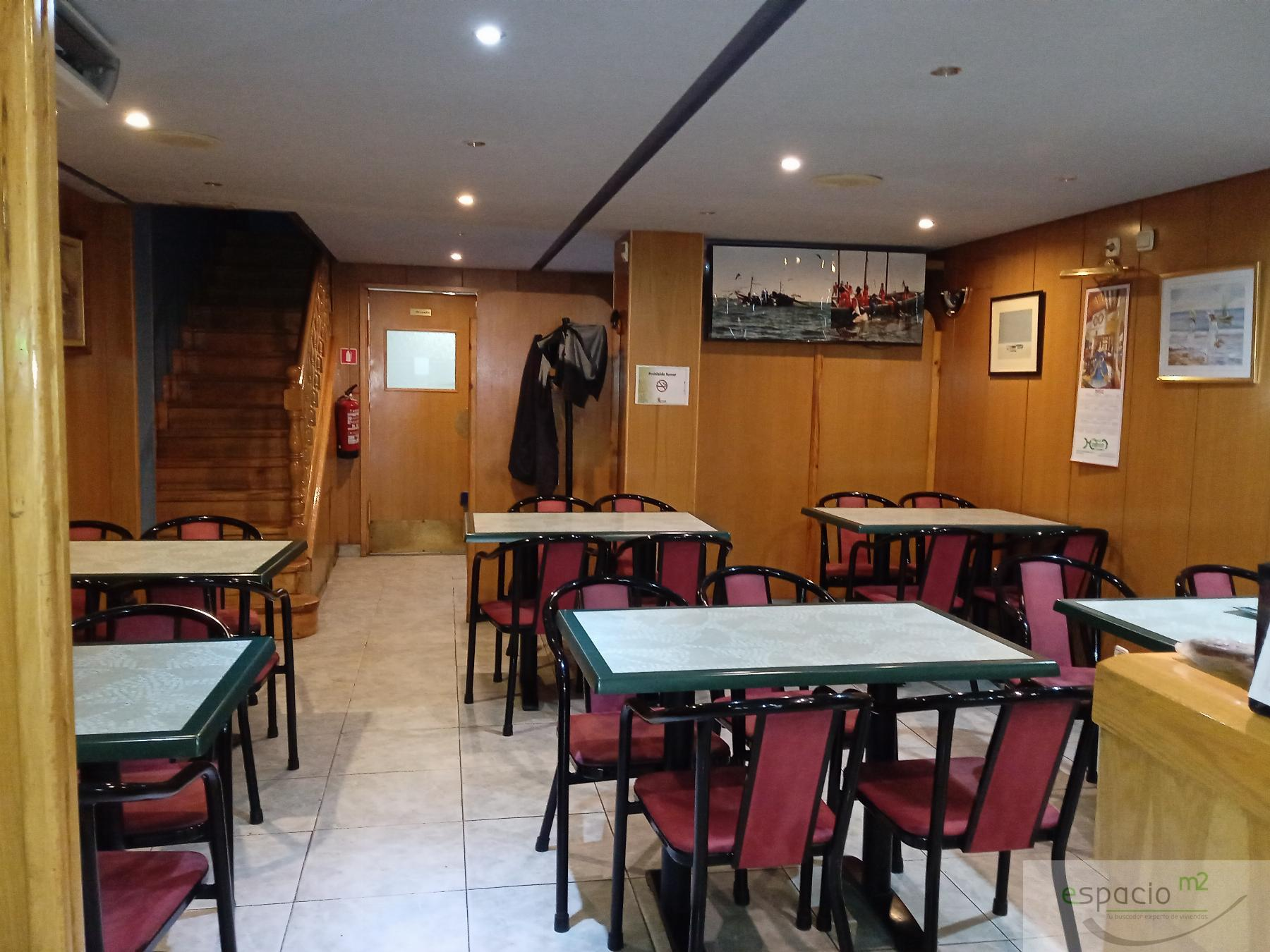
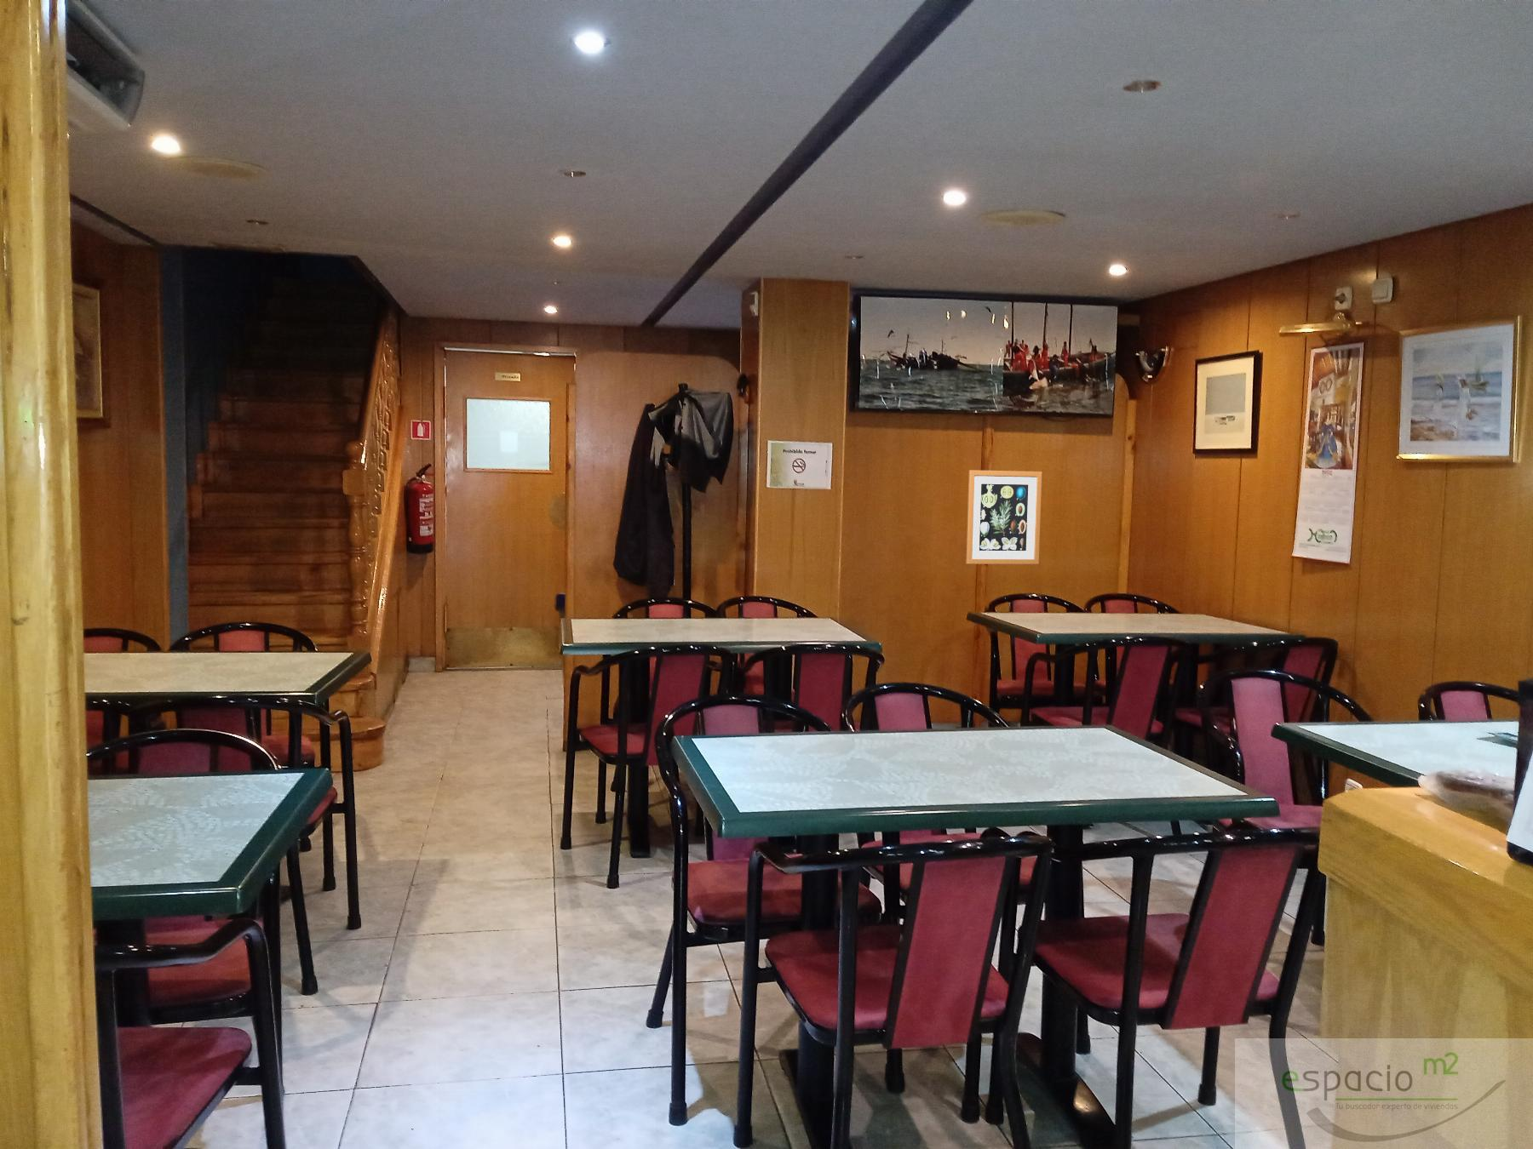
+ wall art [964,469,1043,565]
